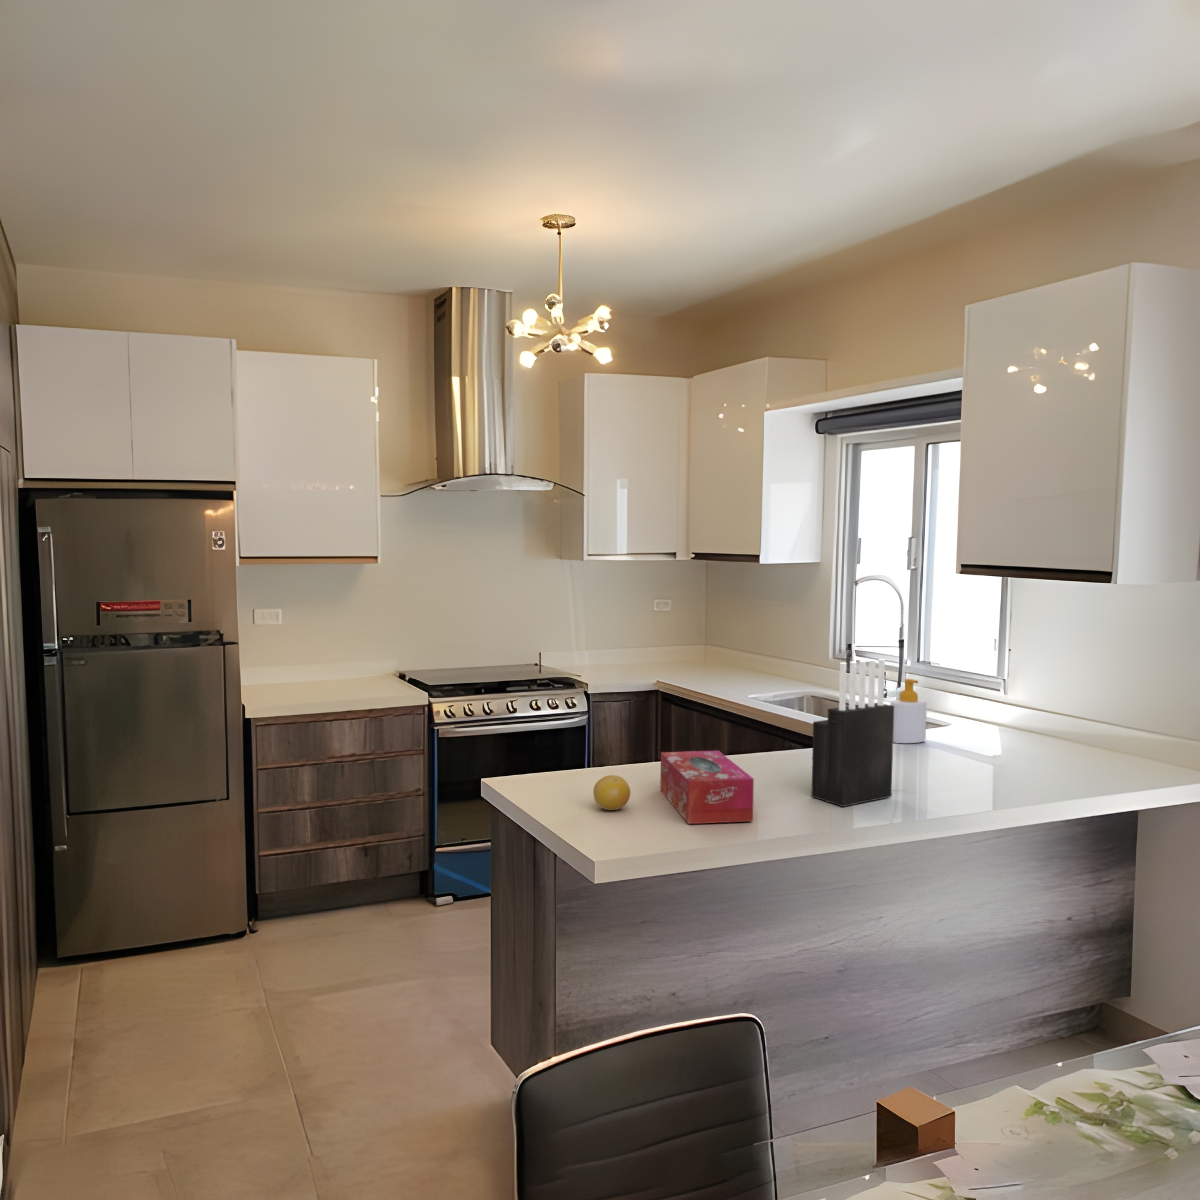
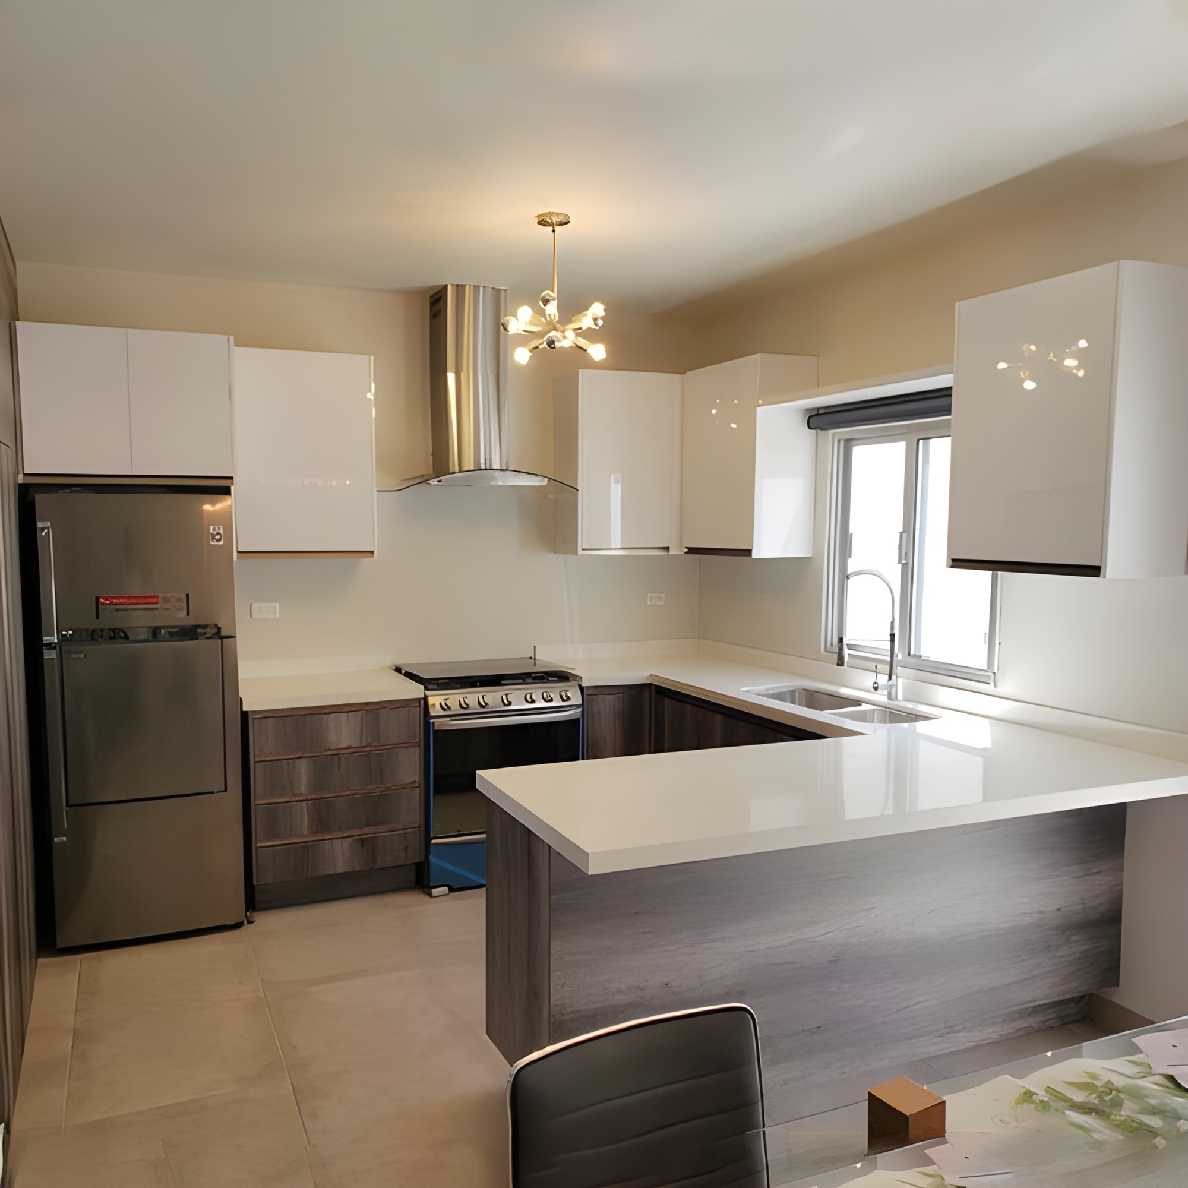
- knife block [811,658,895,808]
- soap bottle [890,678,927,744]
- tissue box [659,751,754,824]
- fruit [592,775,631,811]
